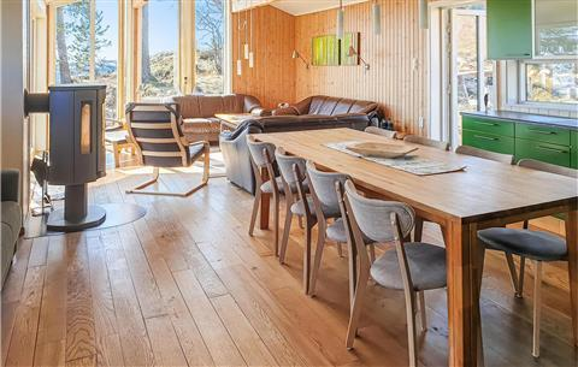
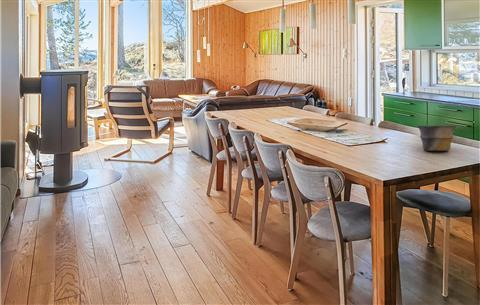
+ bowl [417,124,457,152]
